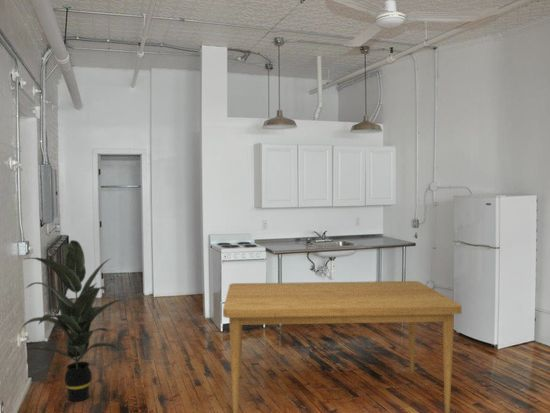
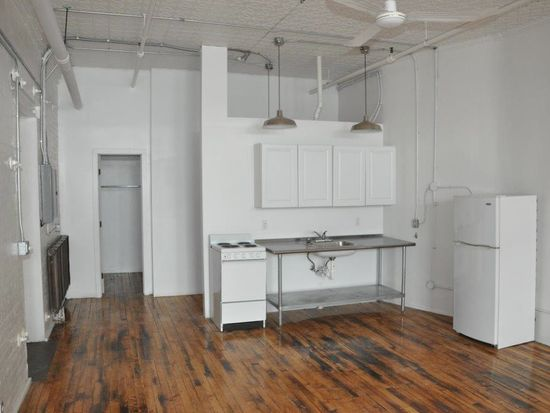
- dining table [222,280,463,413]
- indoor plant [18,239,126,402]
